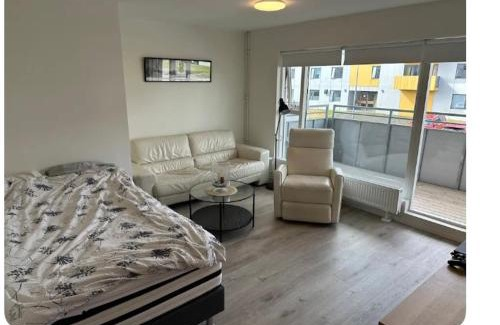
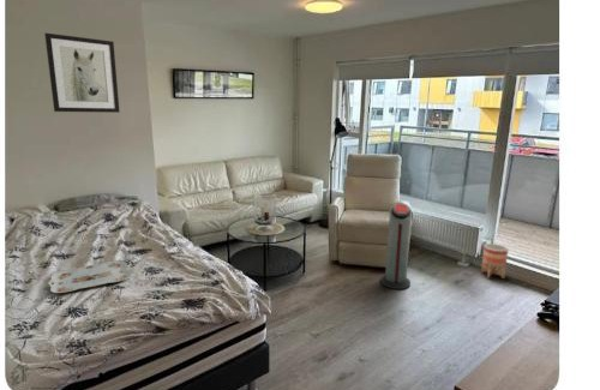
+ serving tray [47,259,133,294]
+ planter [480,242,509,280]
+ wall art [43,32,121,114]
+ air purifier [379,202,413,290]
